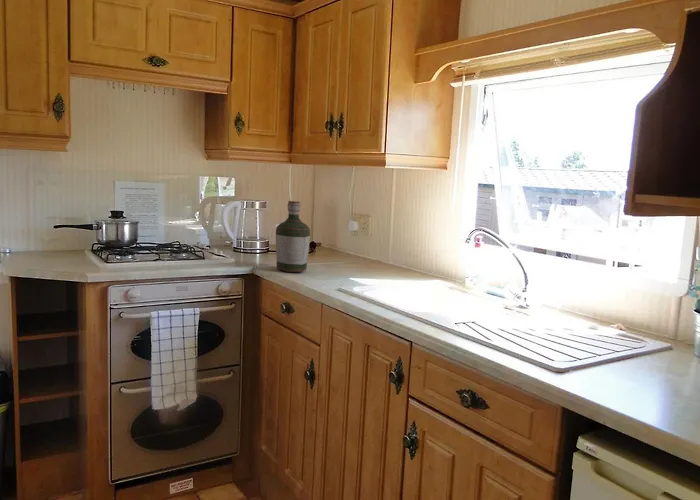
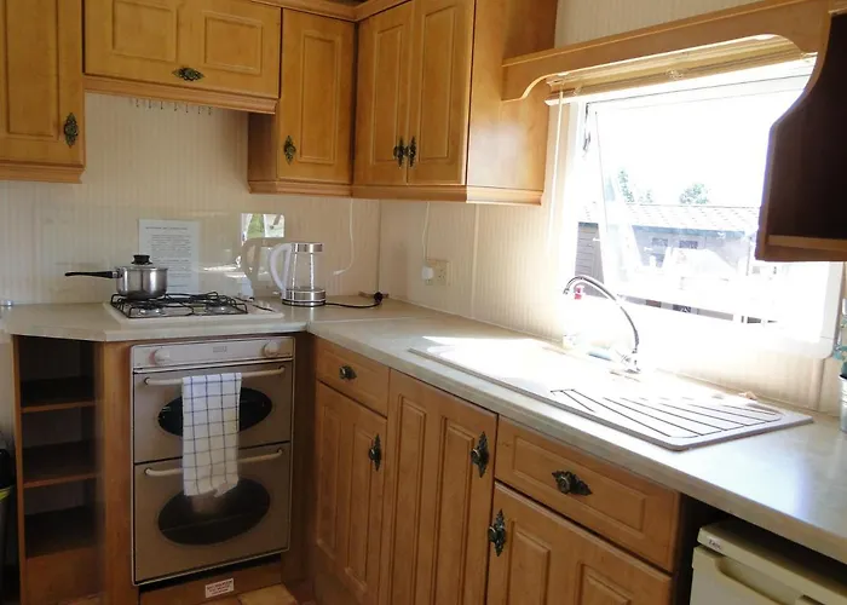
- bottle [275,200,311,273]
